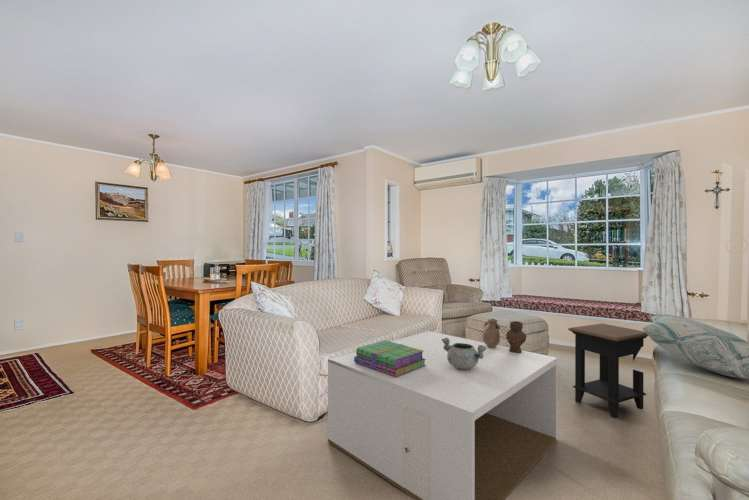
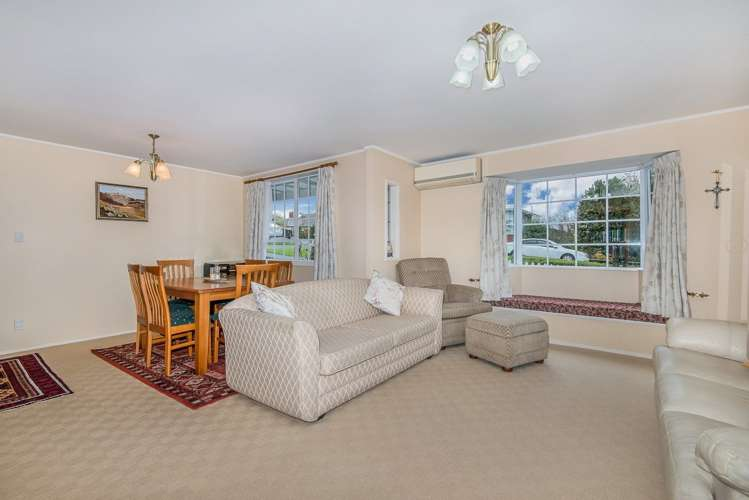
- stack of books [354,340,426,377]
- side table [567,322,649,419]
- decorative bowl [442,338,487,369]
- coffee table [327,330,558,500]
- decorative pillow [641,314,749,380]
- vase [481,318,527,353]
